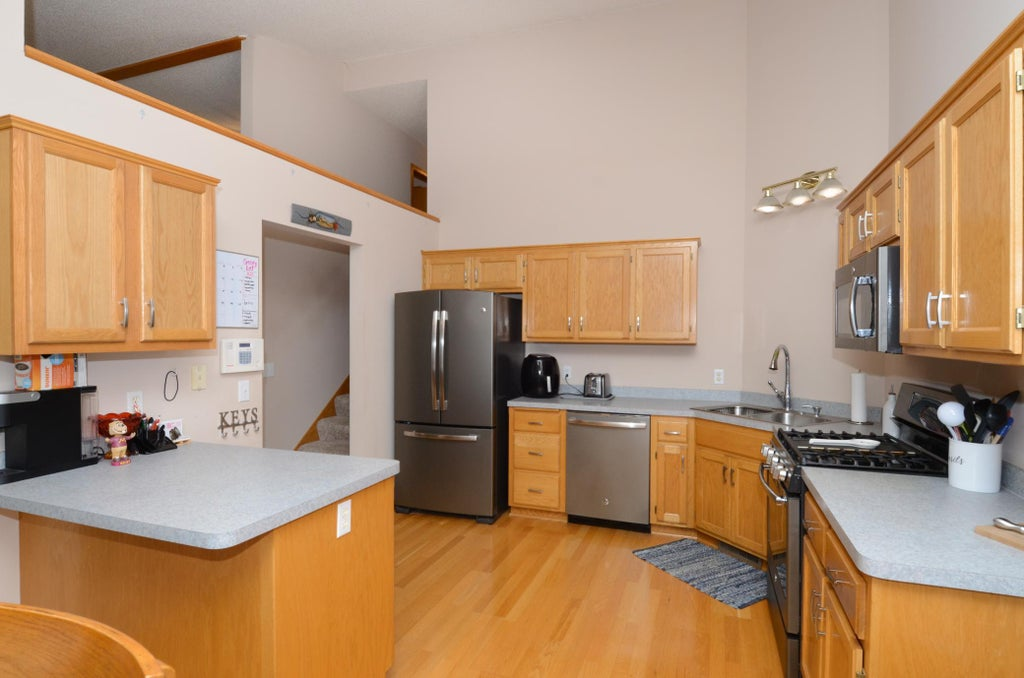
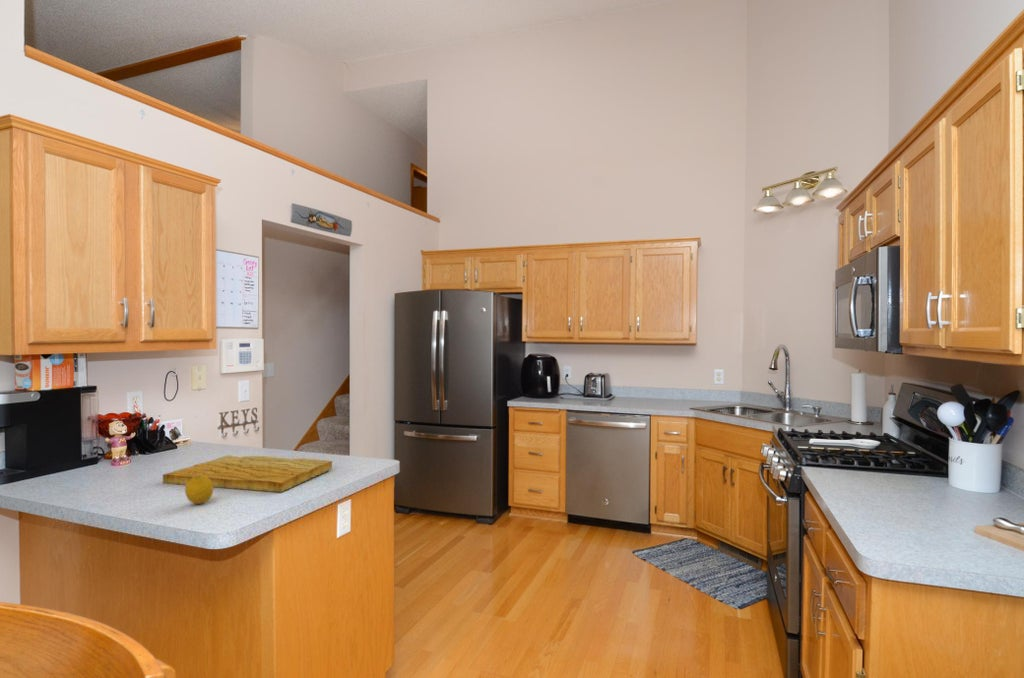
+ fruit [184,474,214,505]
+ cutting board [162,454,333,493]
